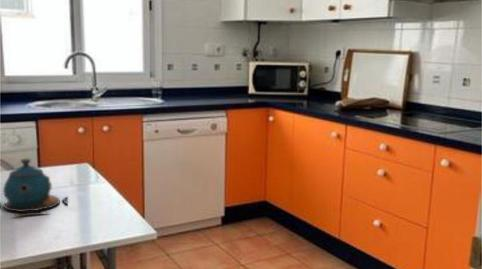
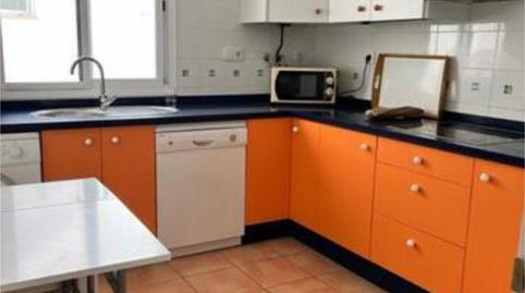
- teapot [0,158,69,217]
